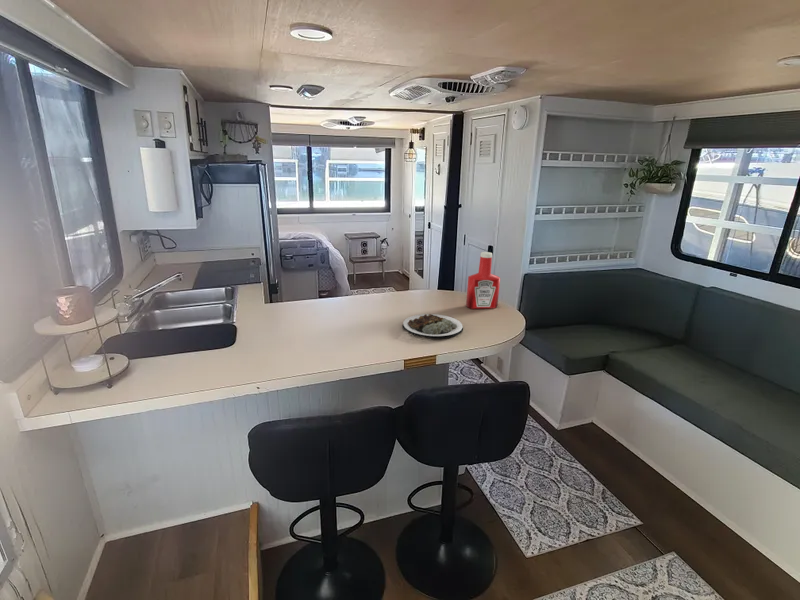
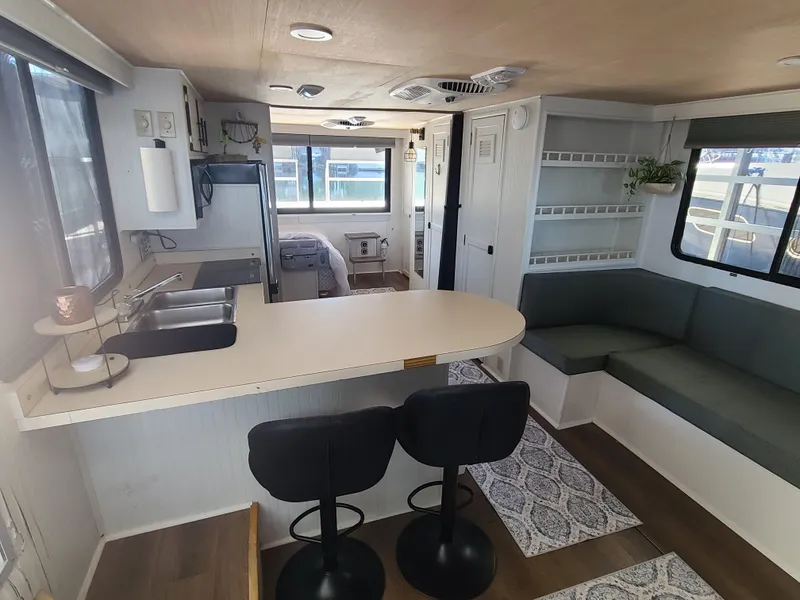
- plate [401,313,464,340]
- soap bottle [465,251,501,310]
